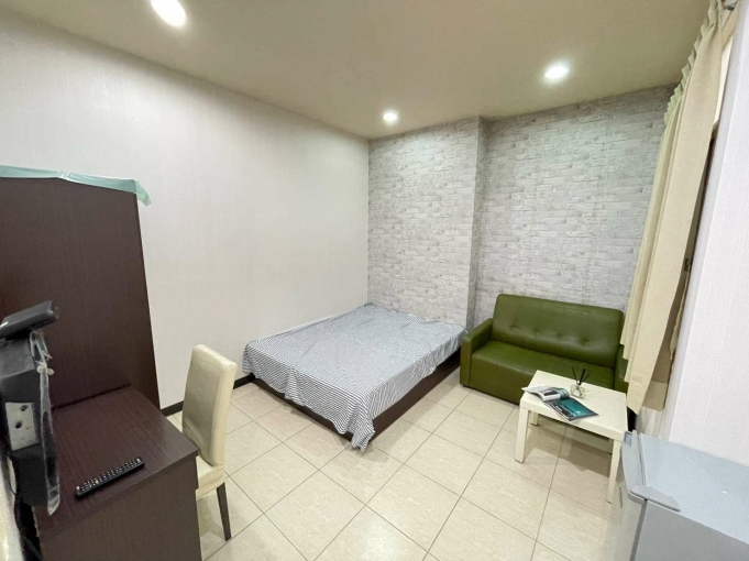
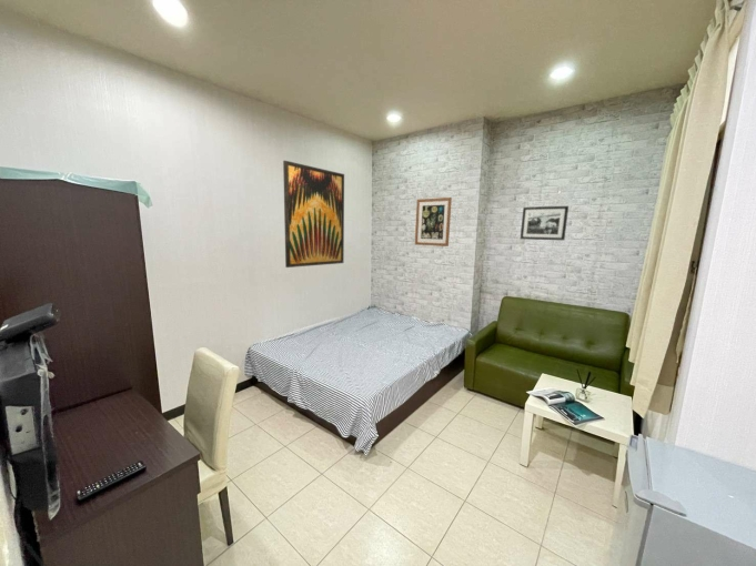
+ picture frame [520,205,569,242]
+ wall art [414,196,453,247]
+ wall art [282,160,345,269]
